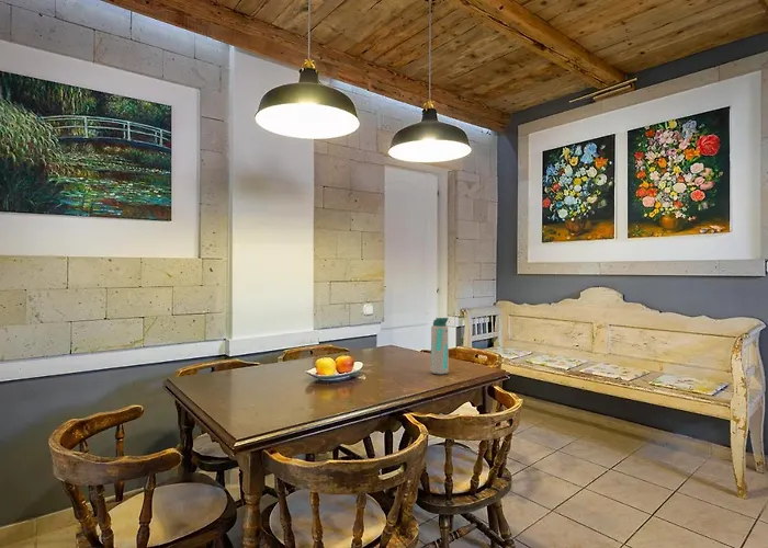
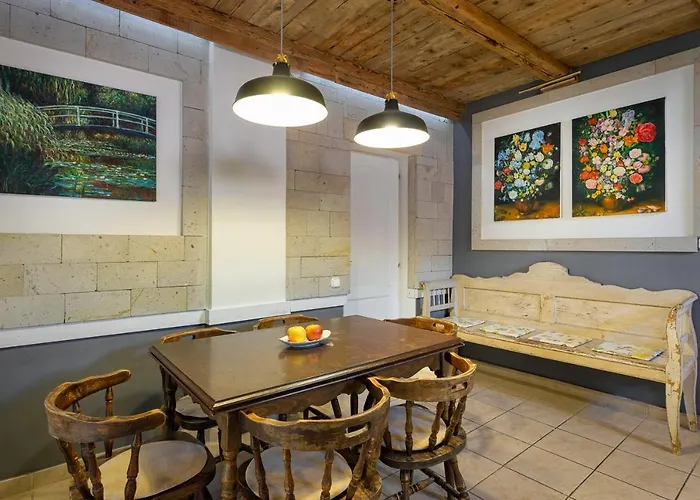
- water bottle [430,317,450,375]
